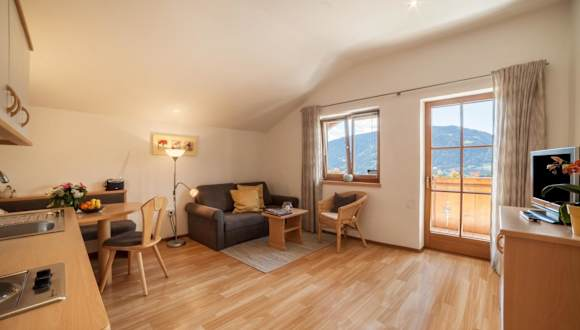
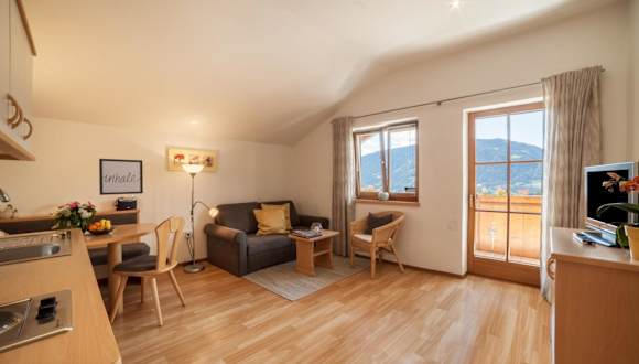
+ wall art [98,158,144,196]
